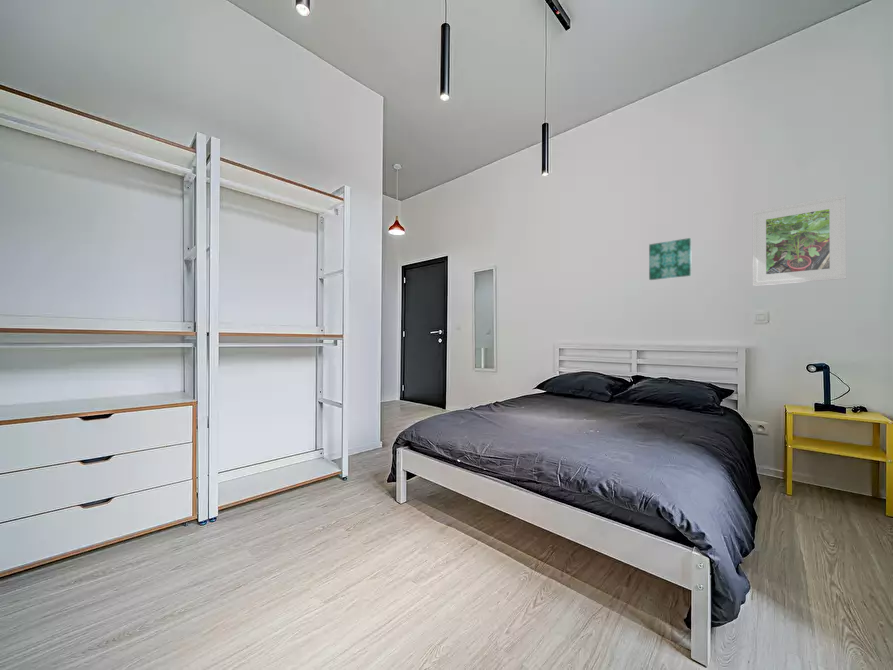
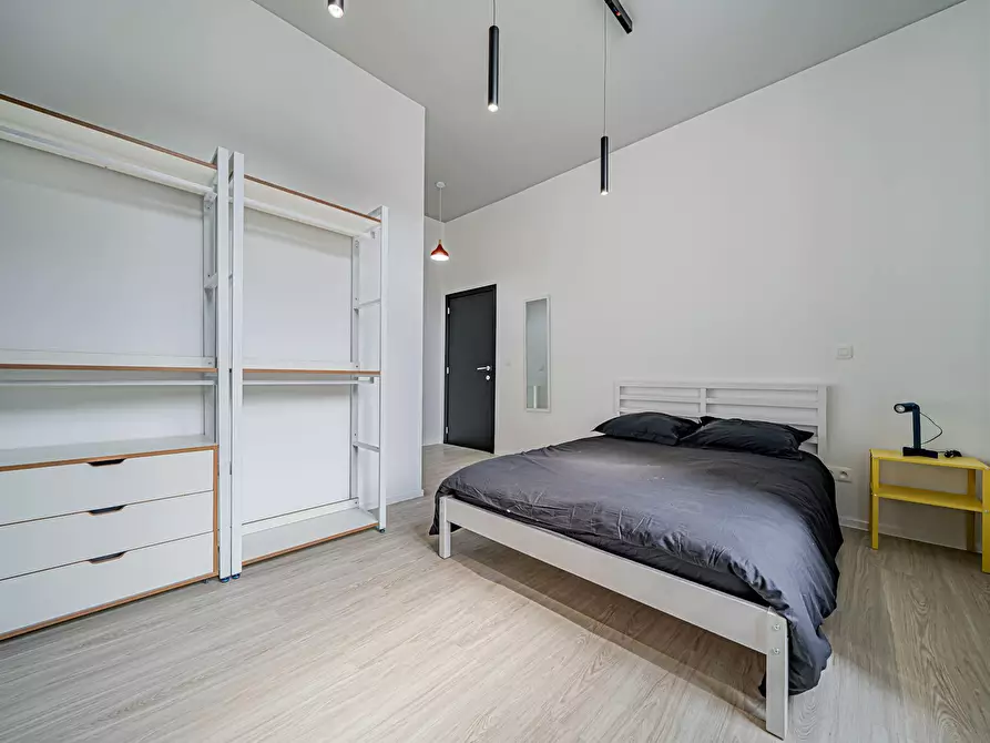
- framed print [752,194,847,287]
- wall art [648,237,692,281]
